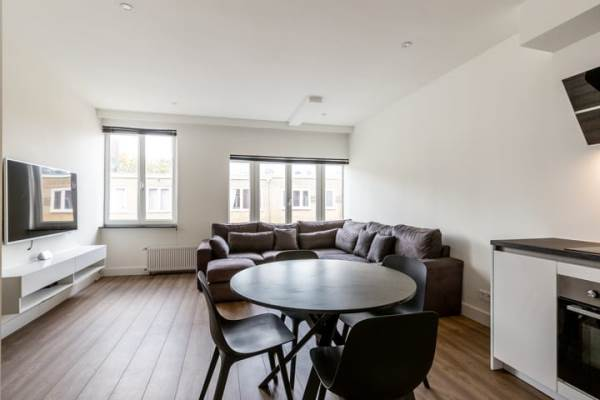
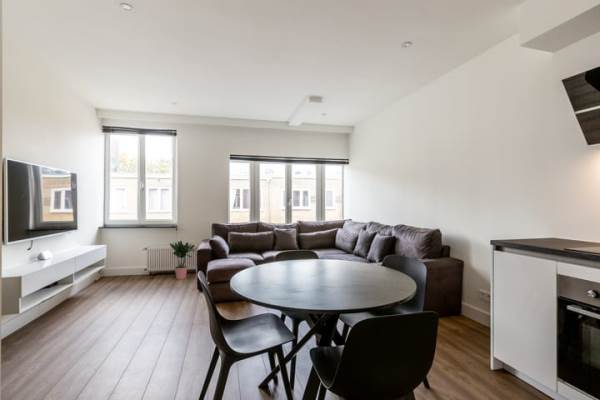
+ potted plant [169,240,196,280]
